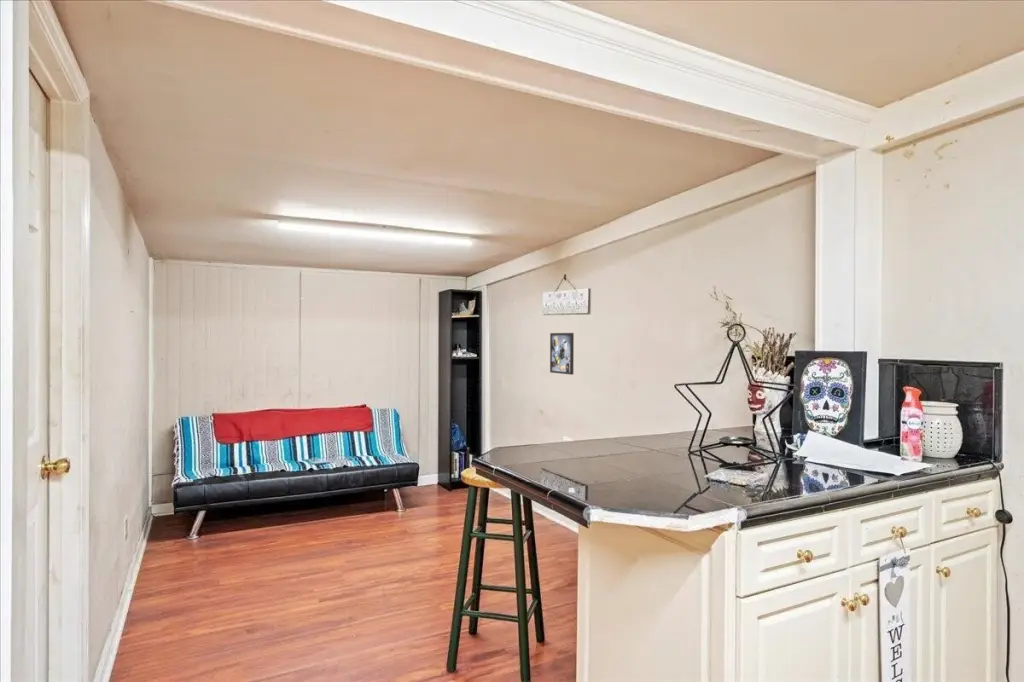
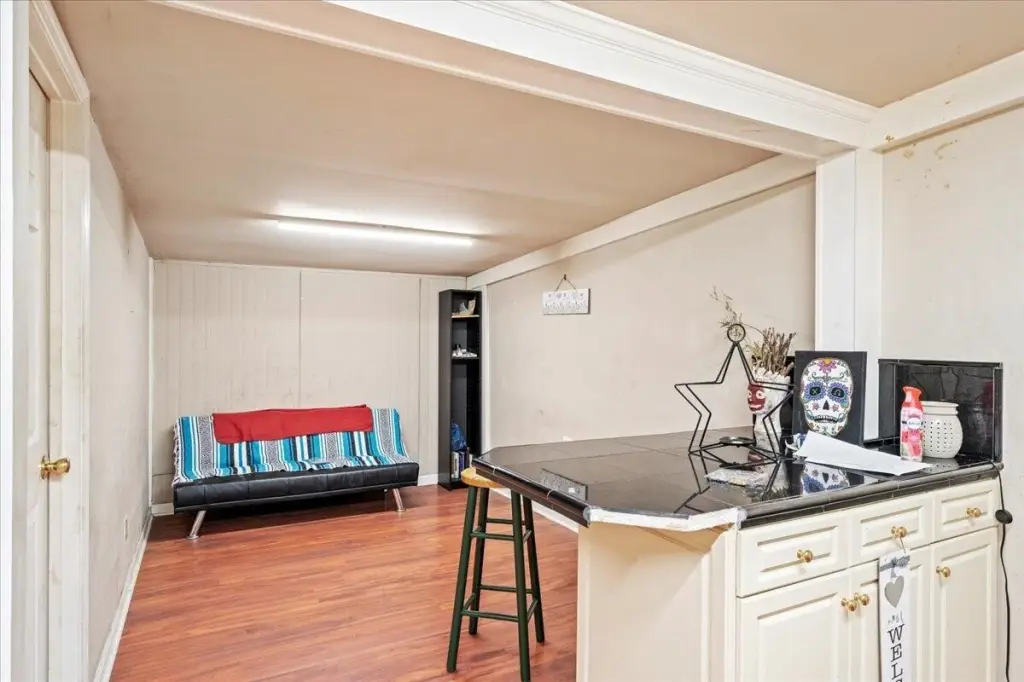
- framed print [549,332,575,376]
